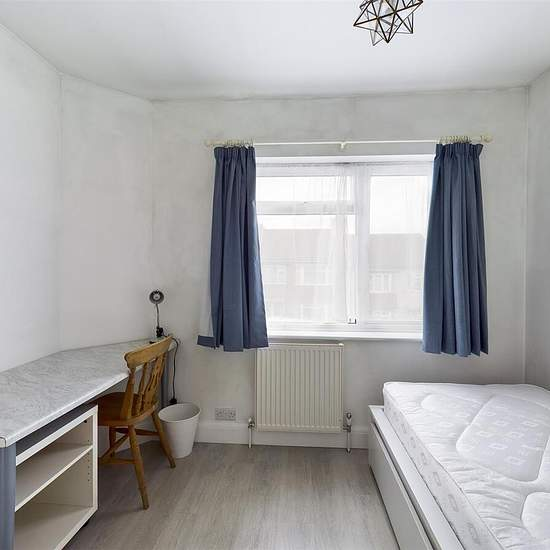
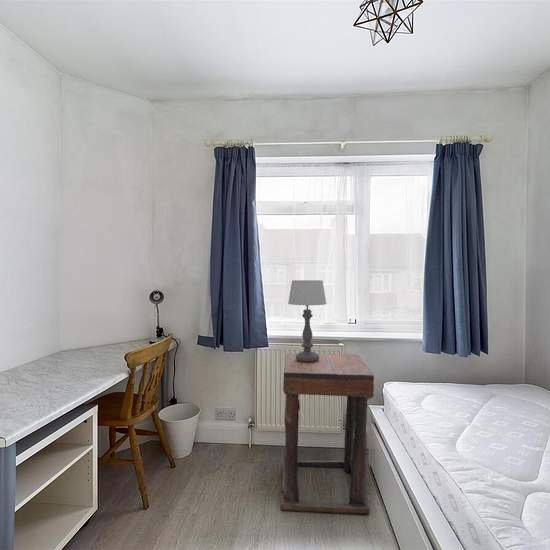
+ table lamp [287,279,328,362]
+ side table [279,352,375,515]
